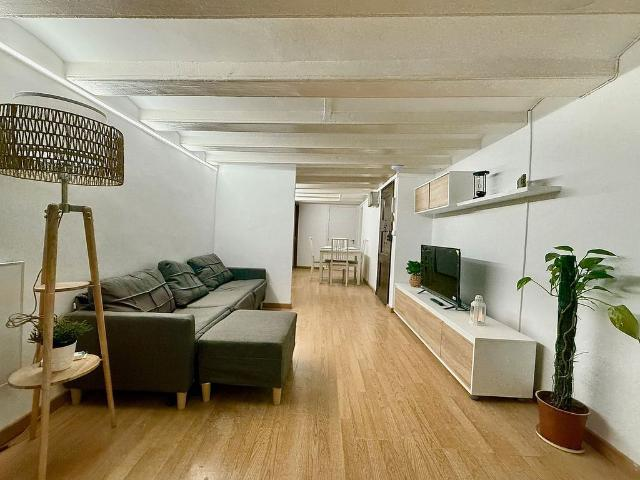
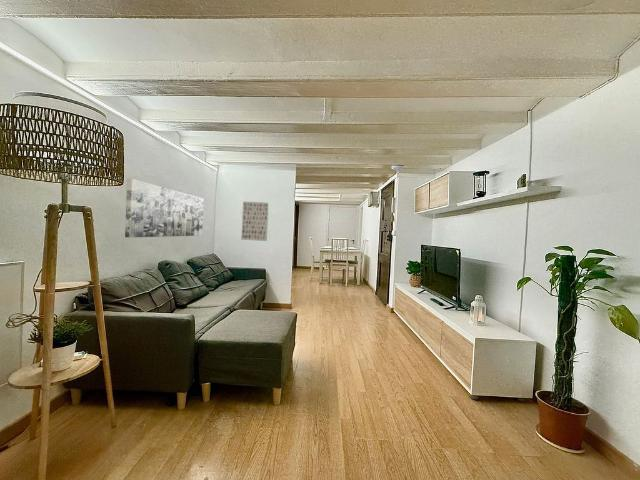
+ wall art [240,200,270,242]
+ wall art [124,177,205,239]
